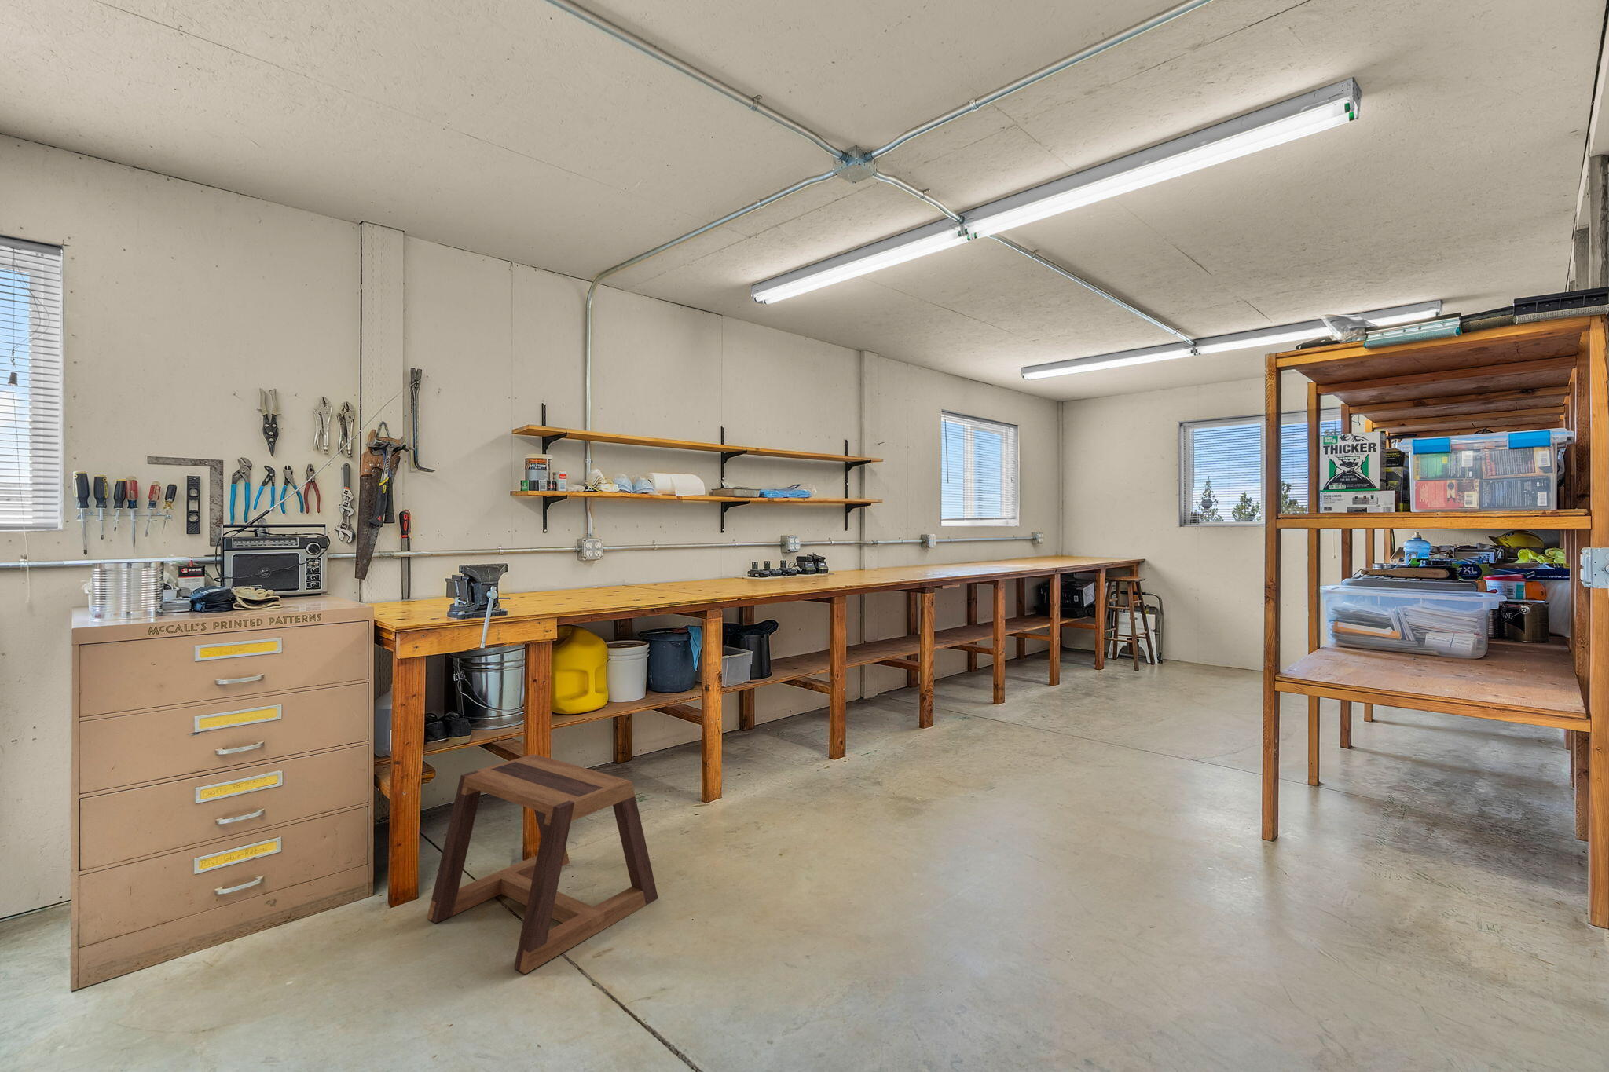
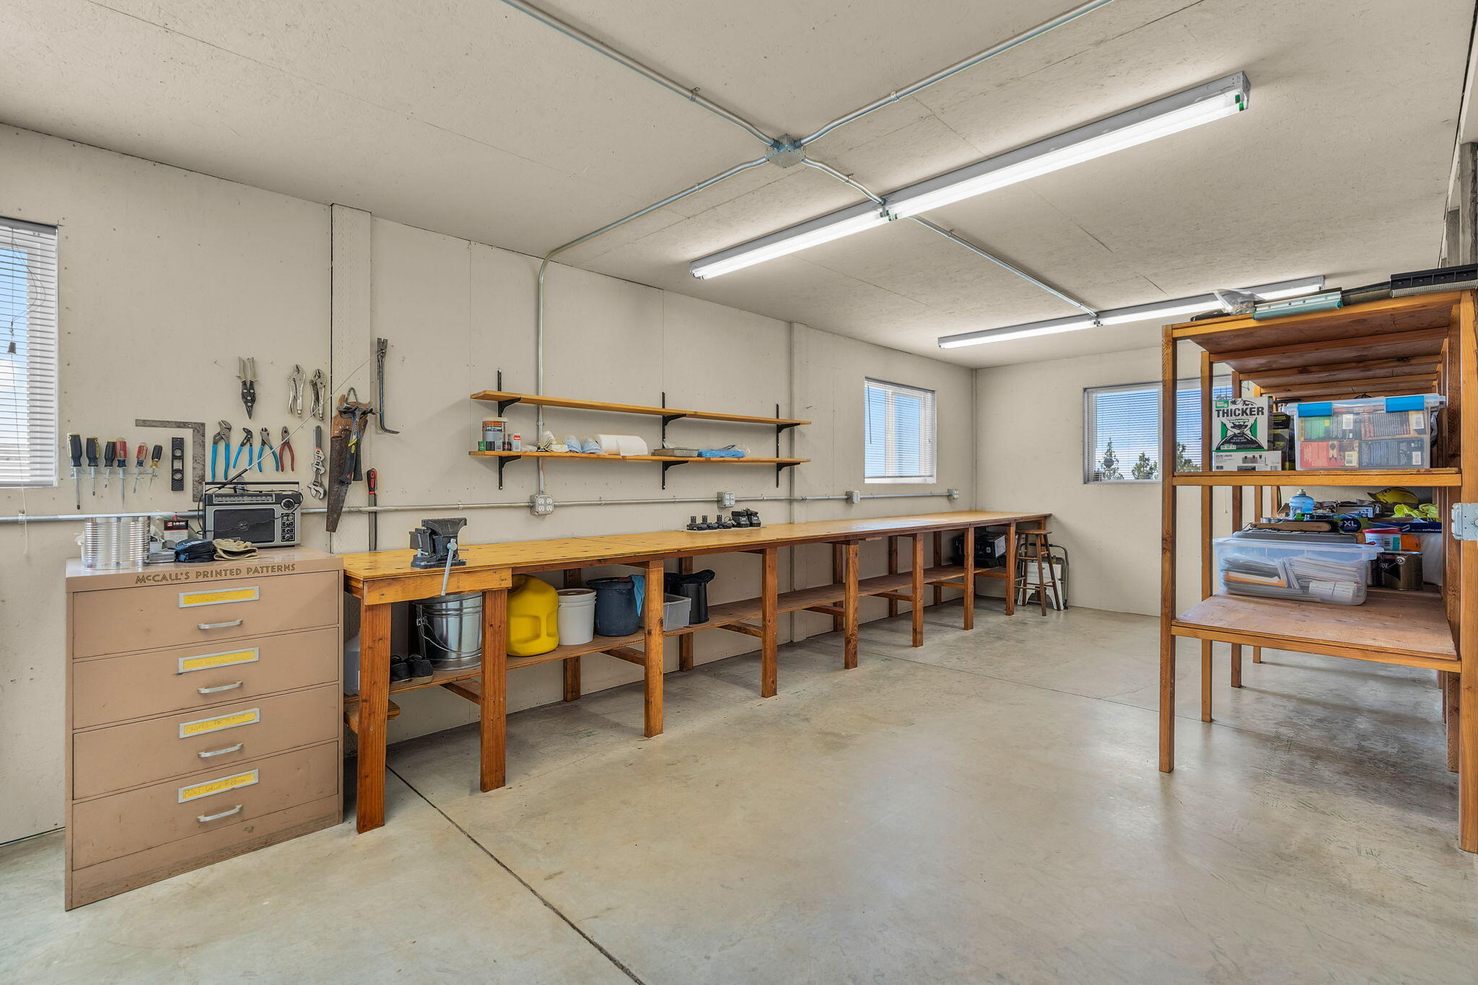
- stool [427,753,659,975]
